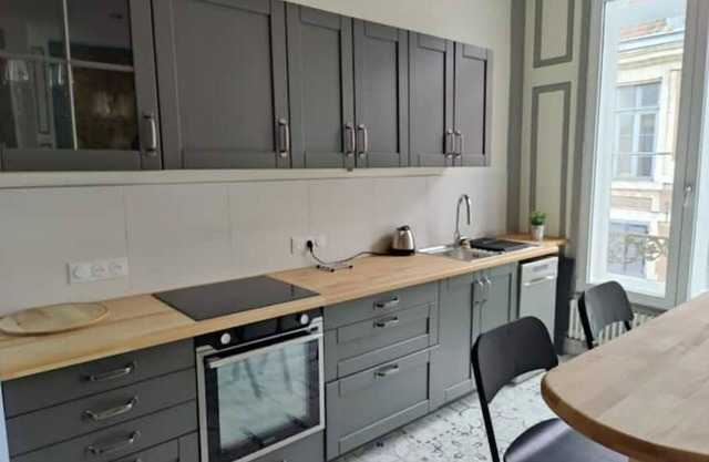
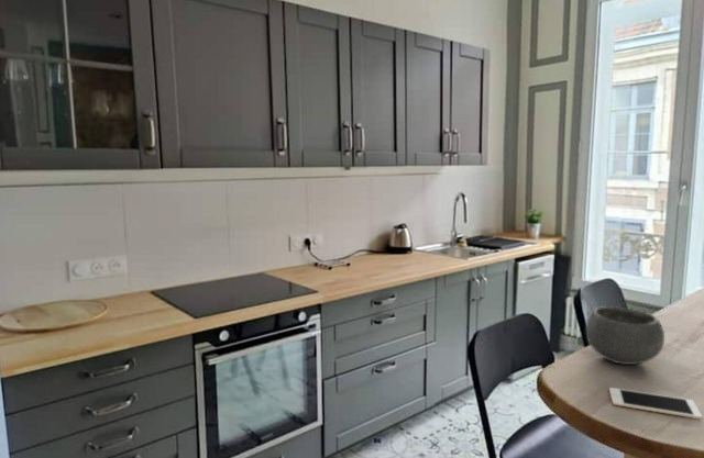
+ cell phone [608,387,703,421]
+ bowl [585,305,666,366]
